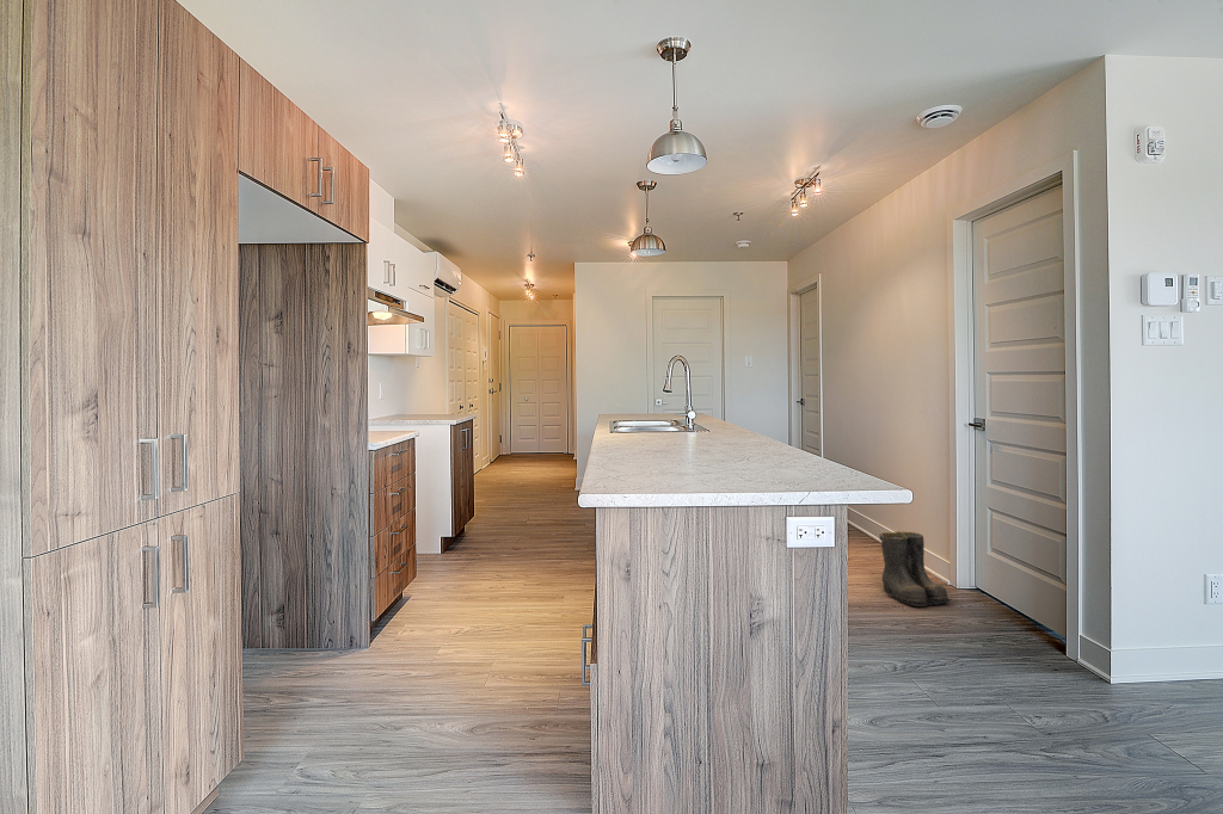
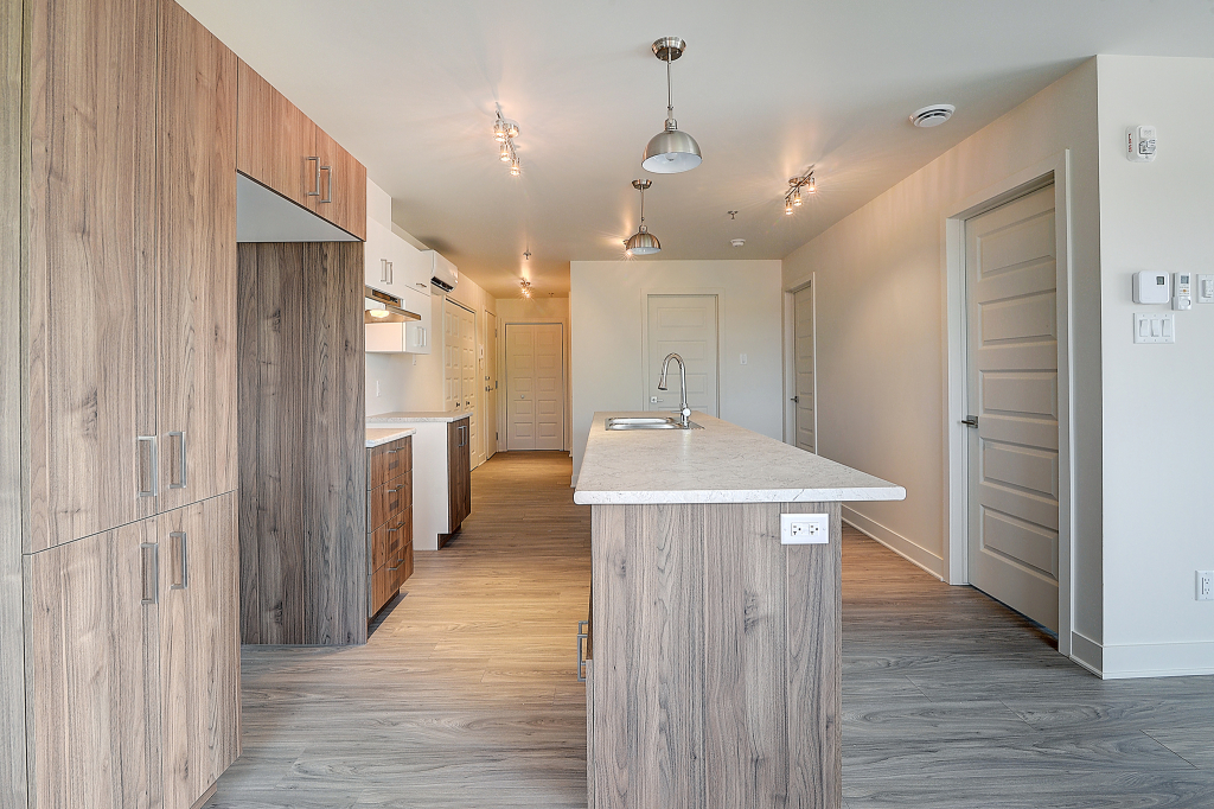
- boots [878,530,954,608]
